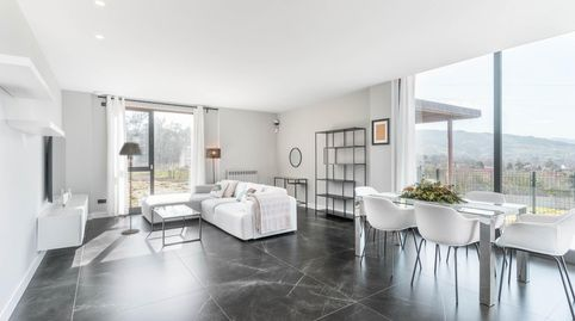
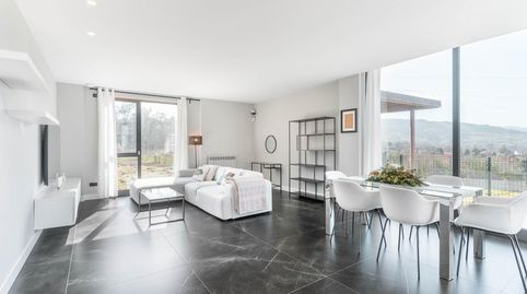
- floor lamp [118,141,143,235]
